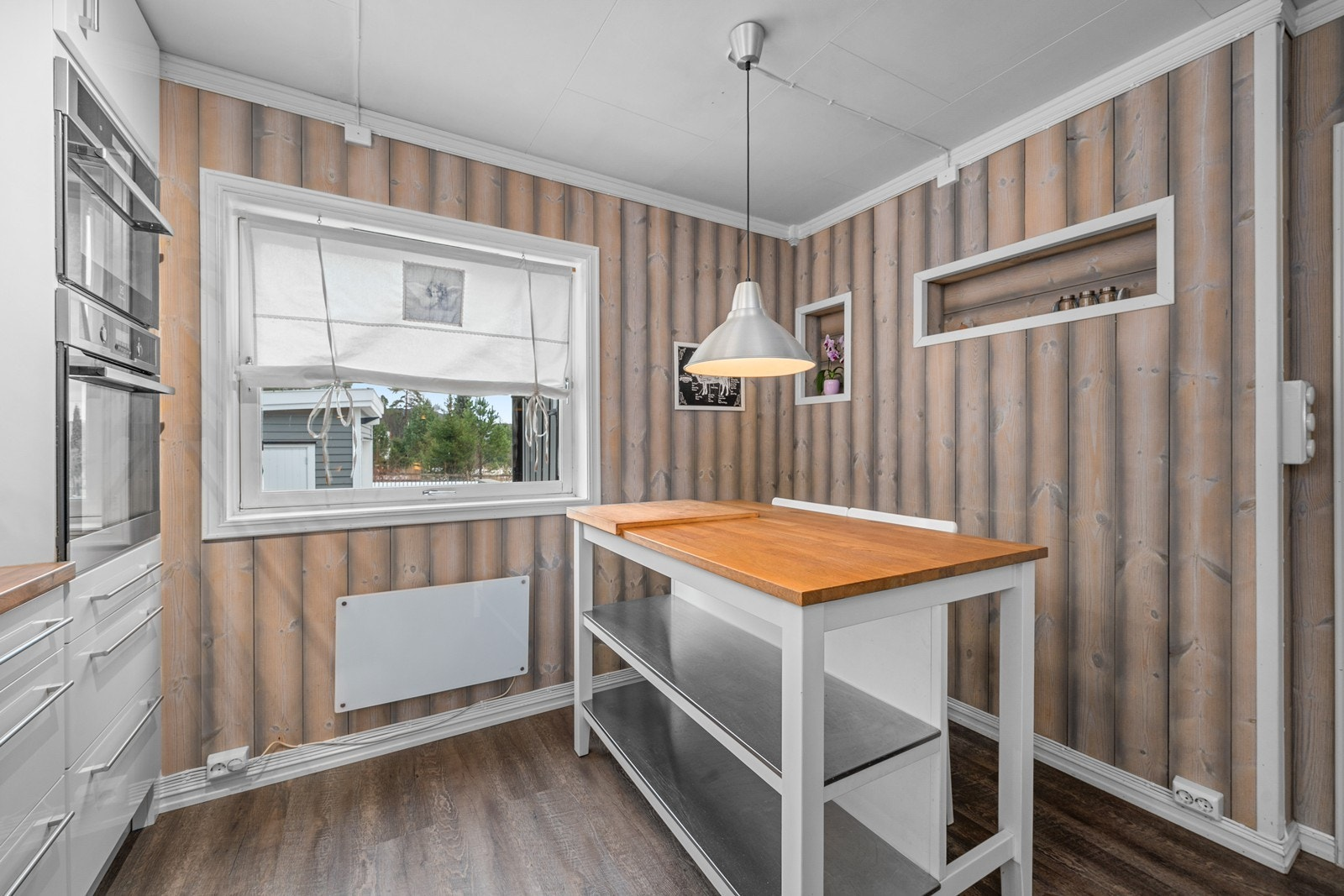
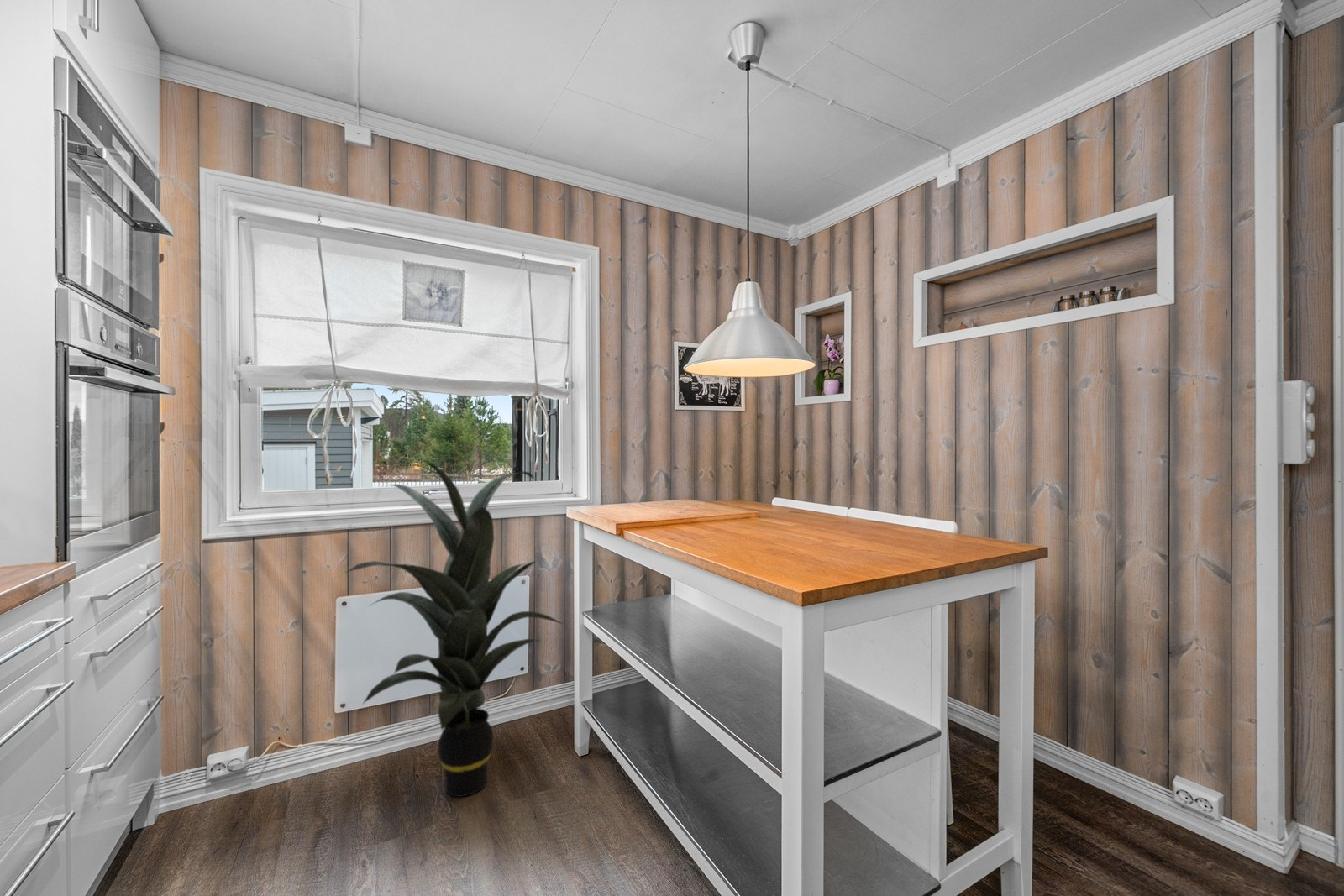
+ indoor plant [344,457,566,798]
